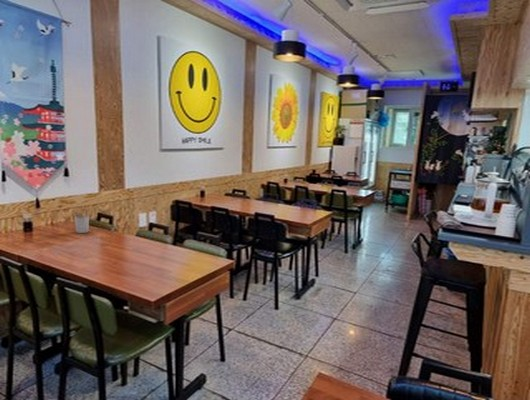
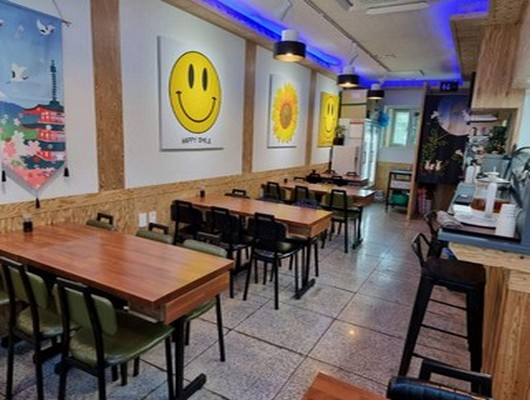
- utensil holder [70,208,92,234]
